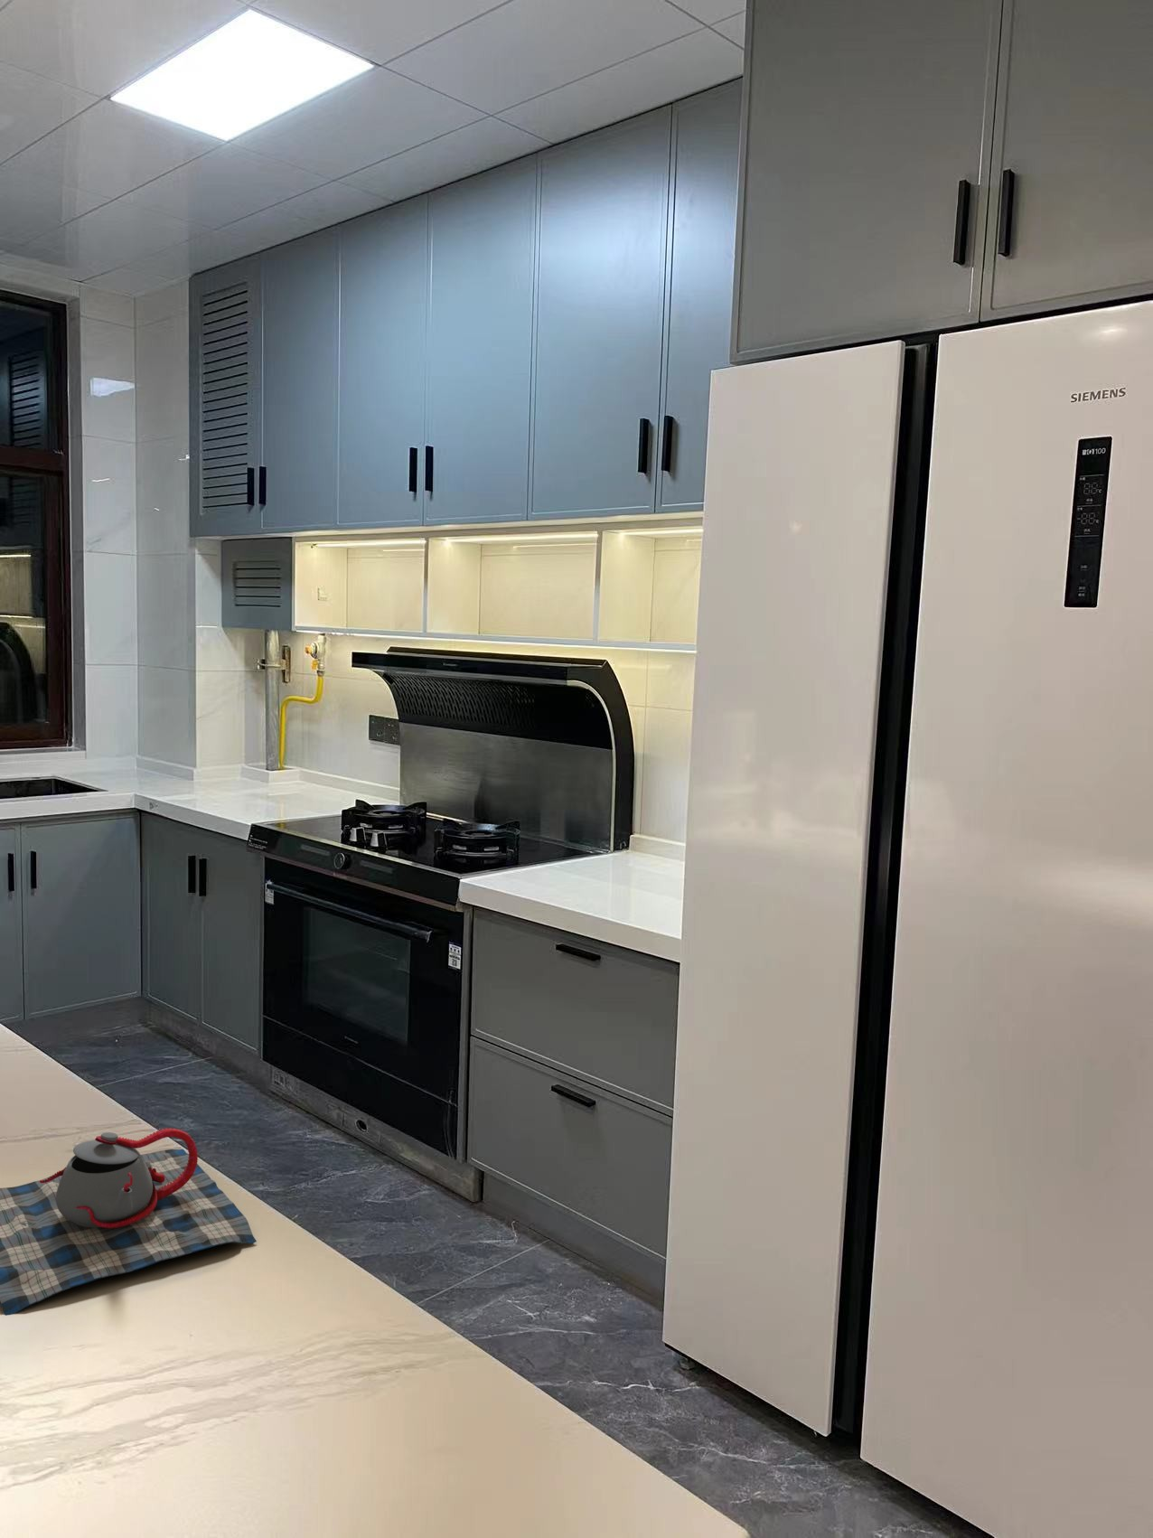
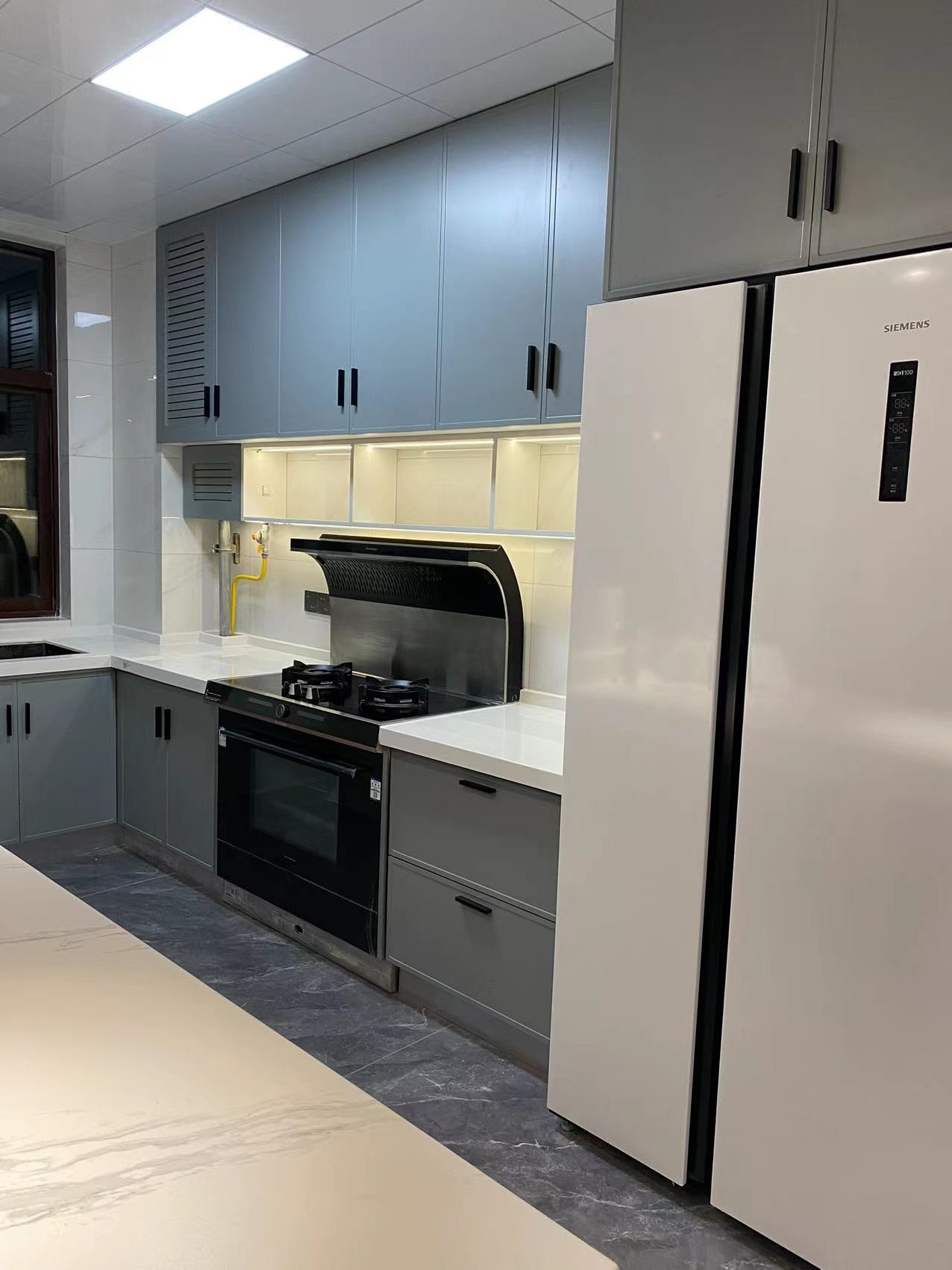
- teapot [0,1126,258,1316]
